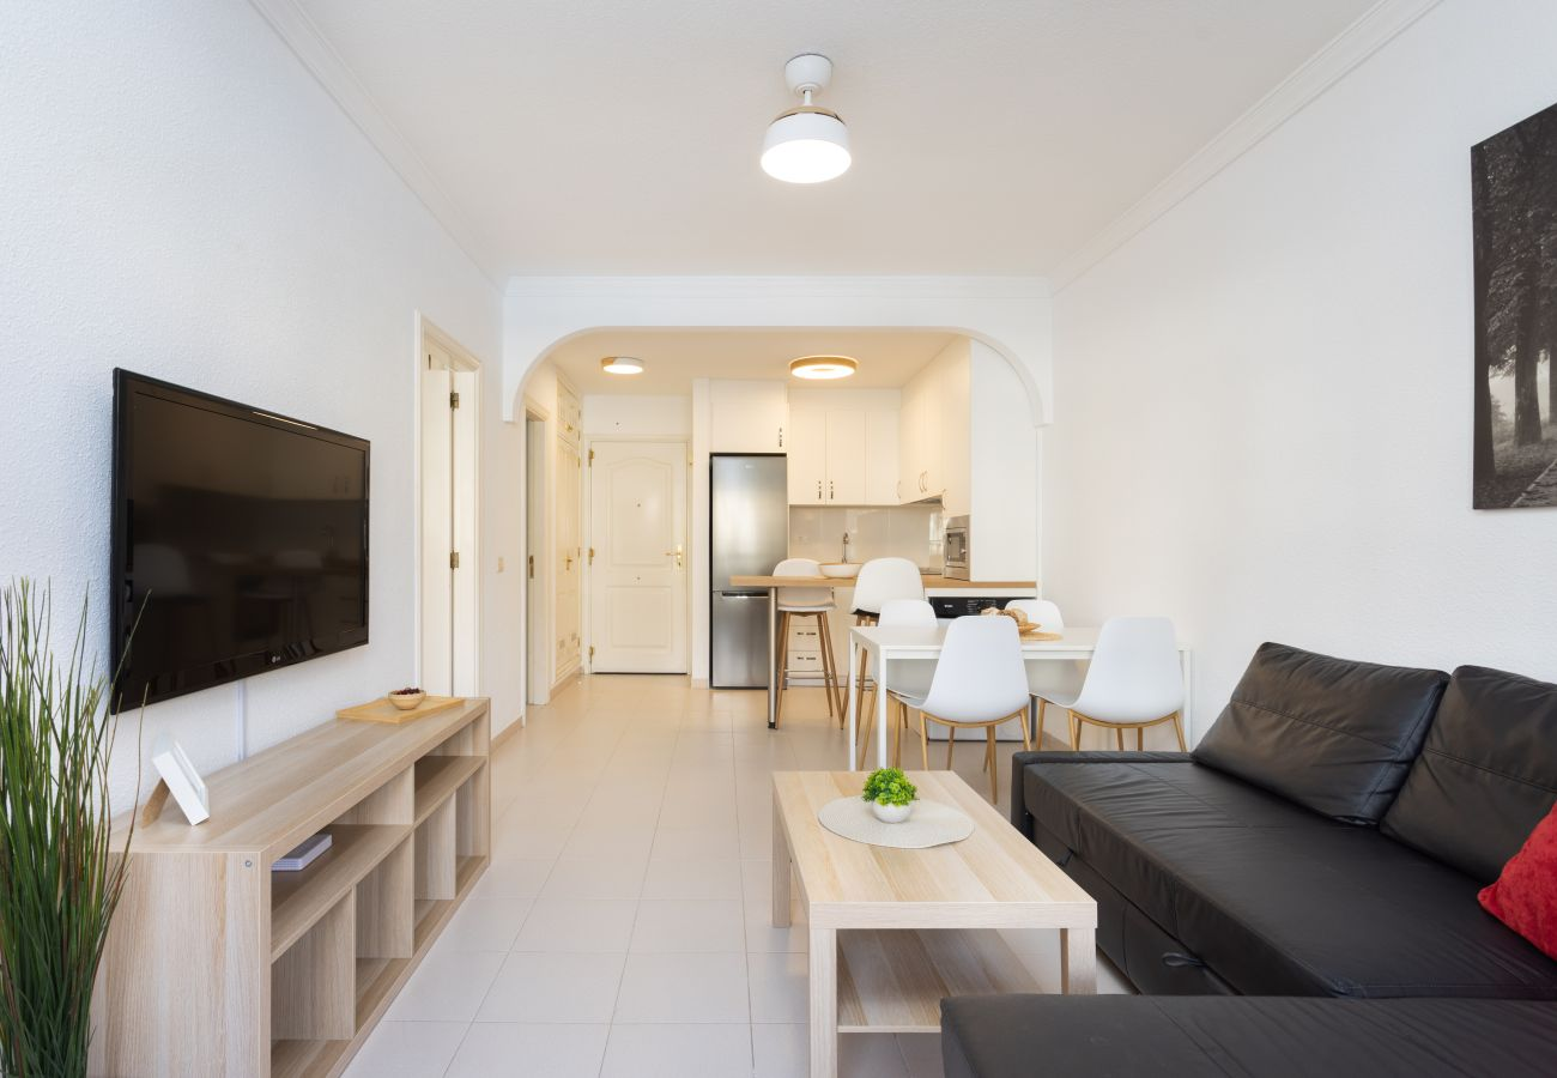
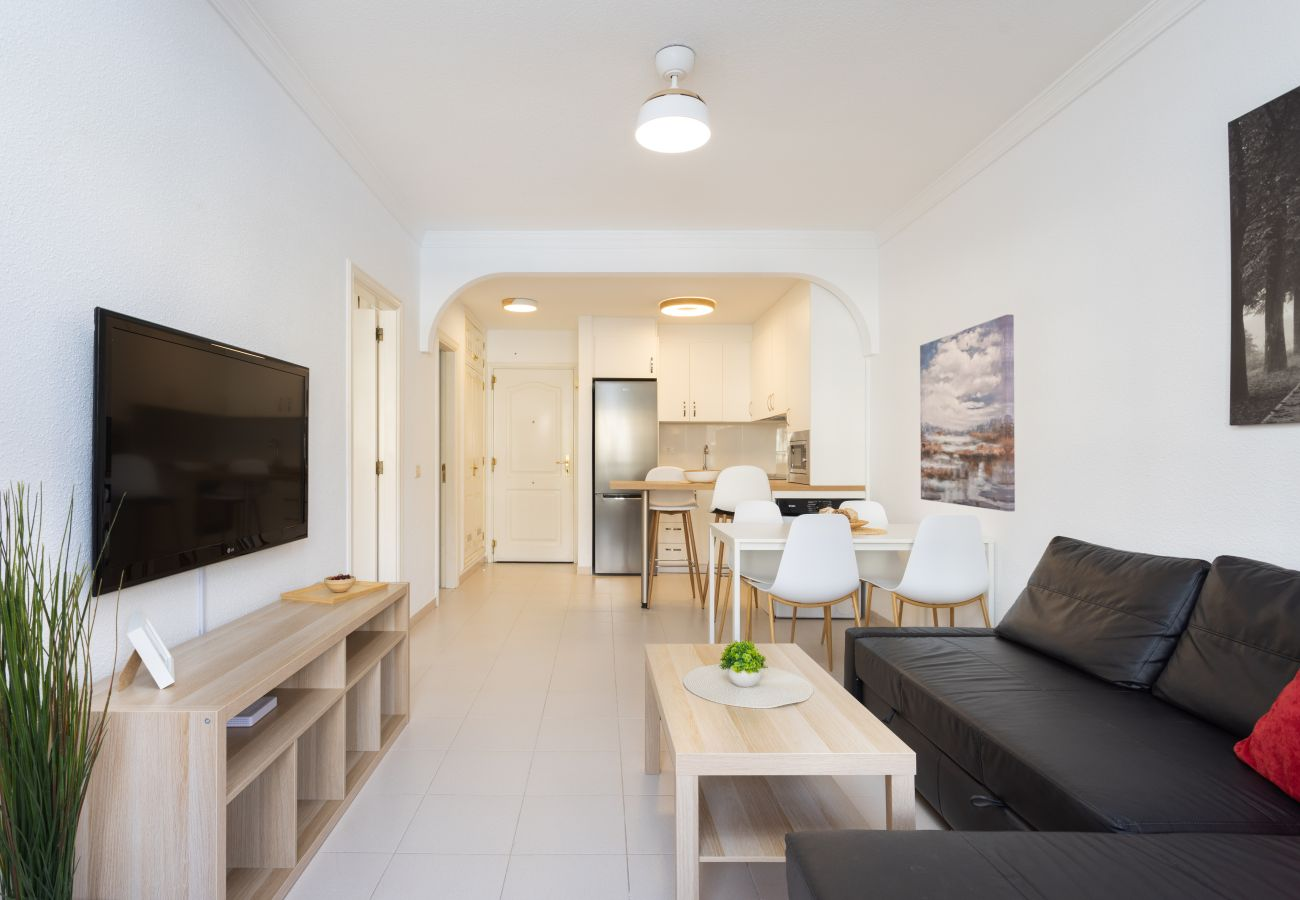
+ wall art [919,314,1016,512]
